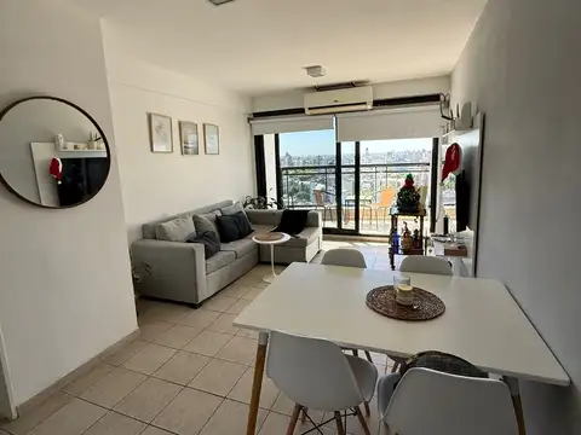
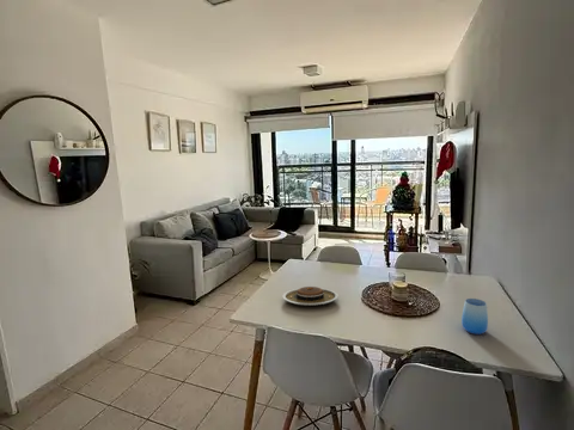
+ plate [281,285,340,307]
+ cup [460,297,489,336]
